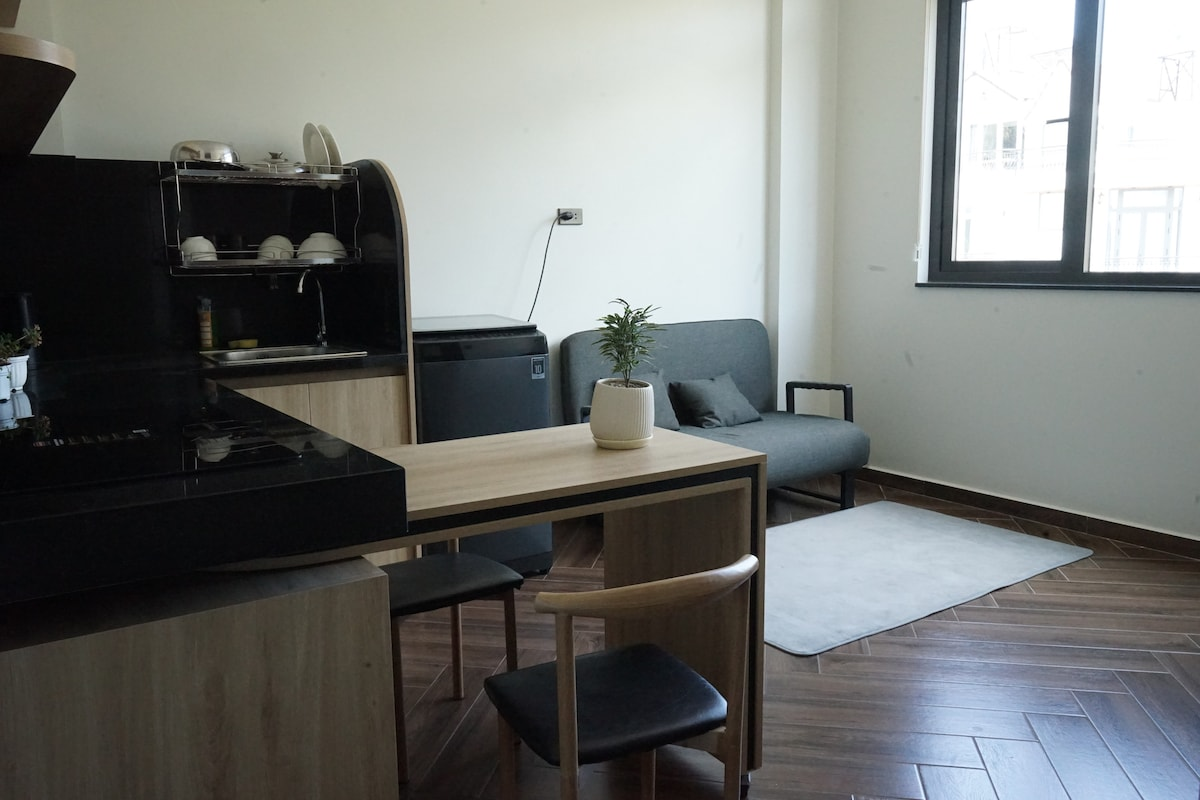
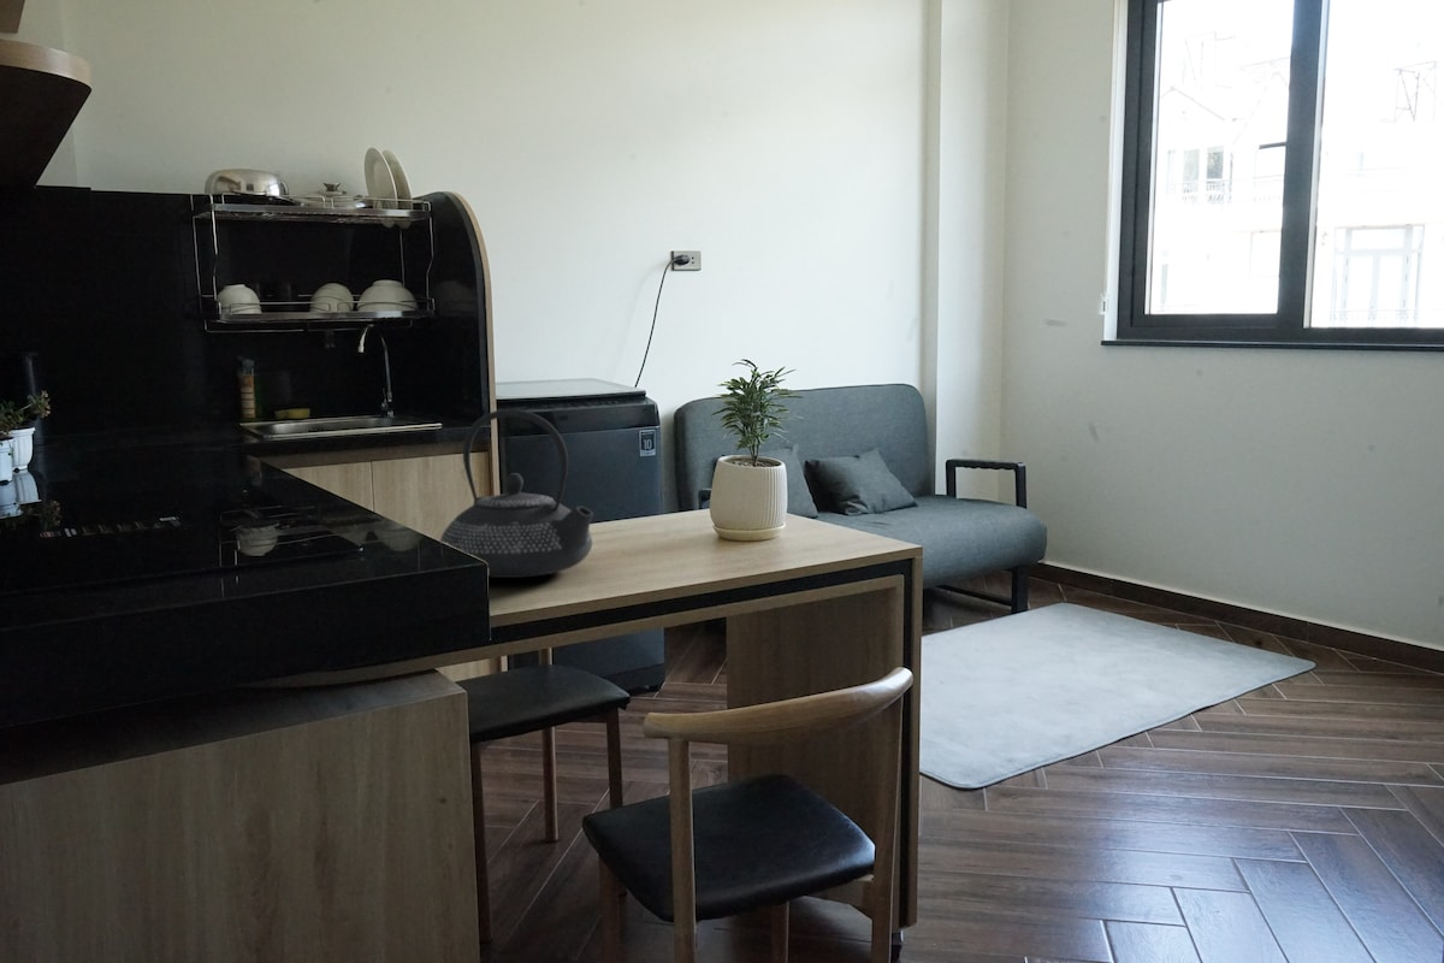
+ teapot [439,408,594,579]
